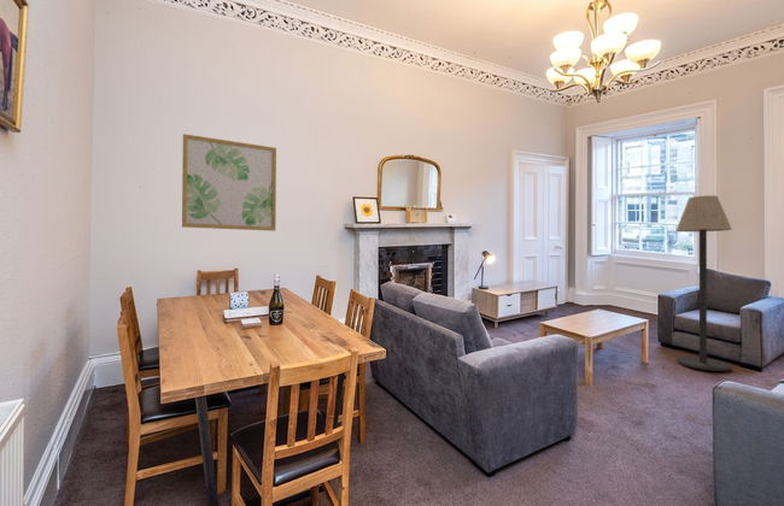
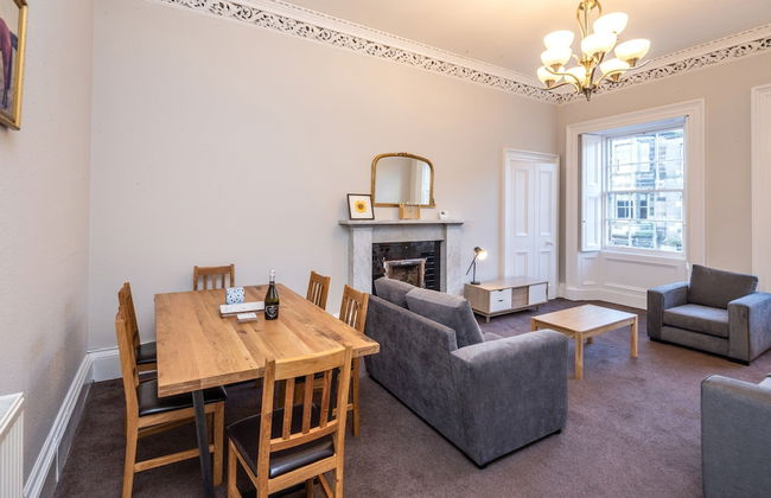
- floor lamp [674,194,733,372]
- wall art [181,133,277,233]
